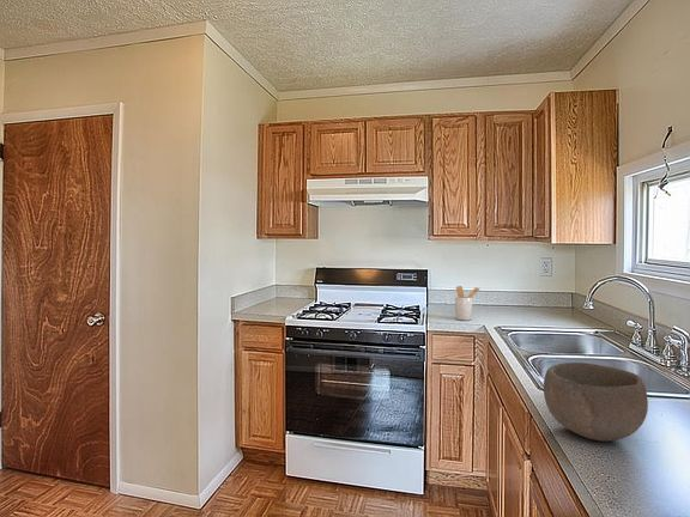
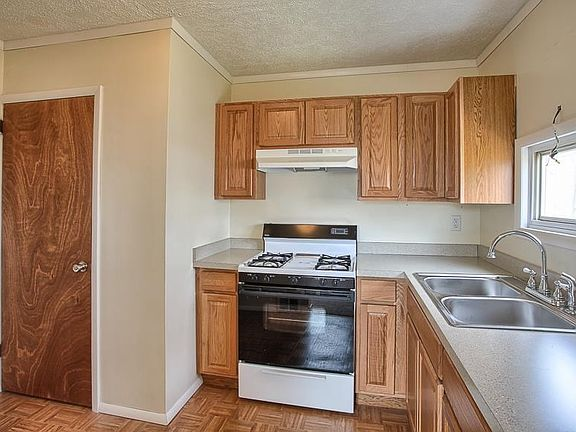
- bowl [543,361,649,442]
- utensil holder [454,285,480,322]
